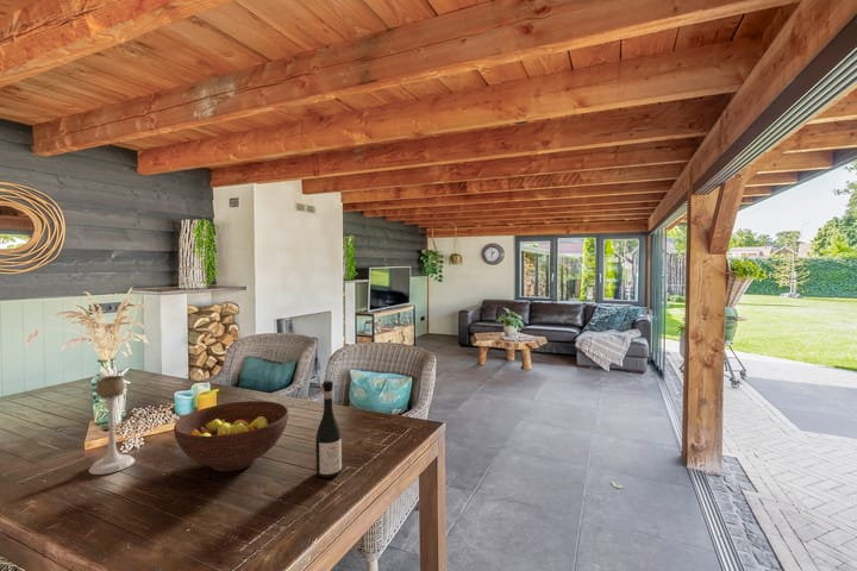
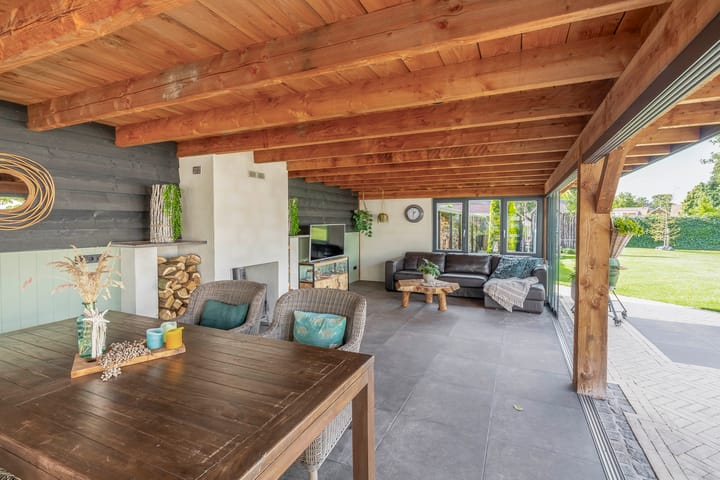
- candle holder [88,374,136,476]
- fruit bowl [173,400,289,472]
- wine bottle [314,379,343,478]
